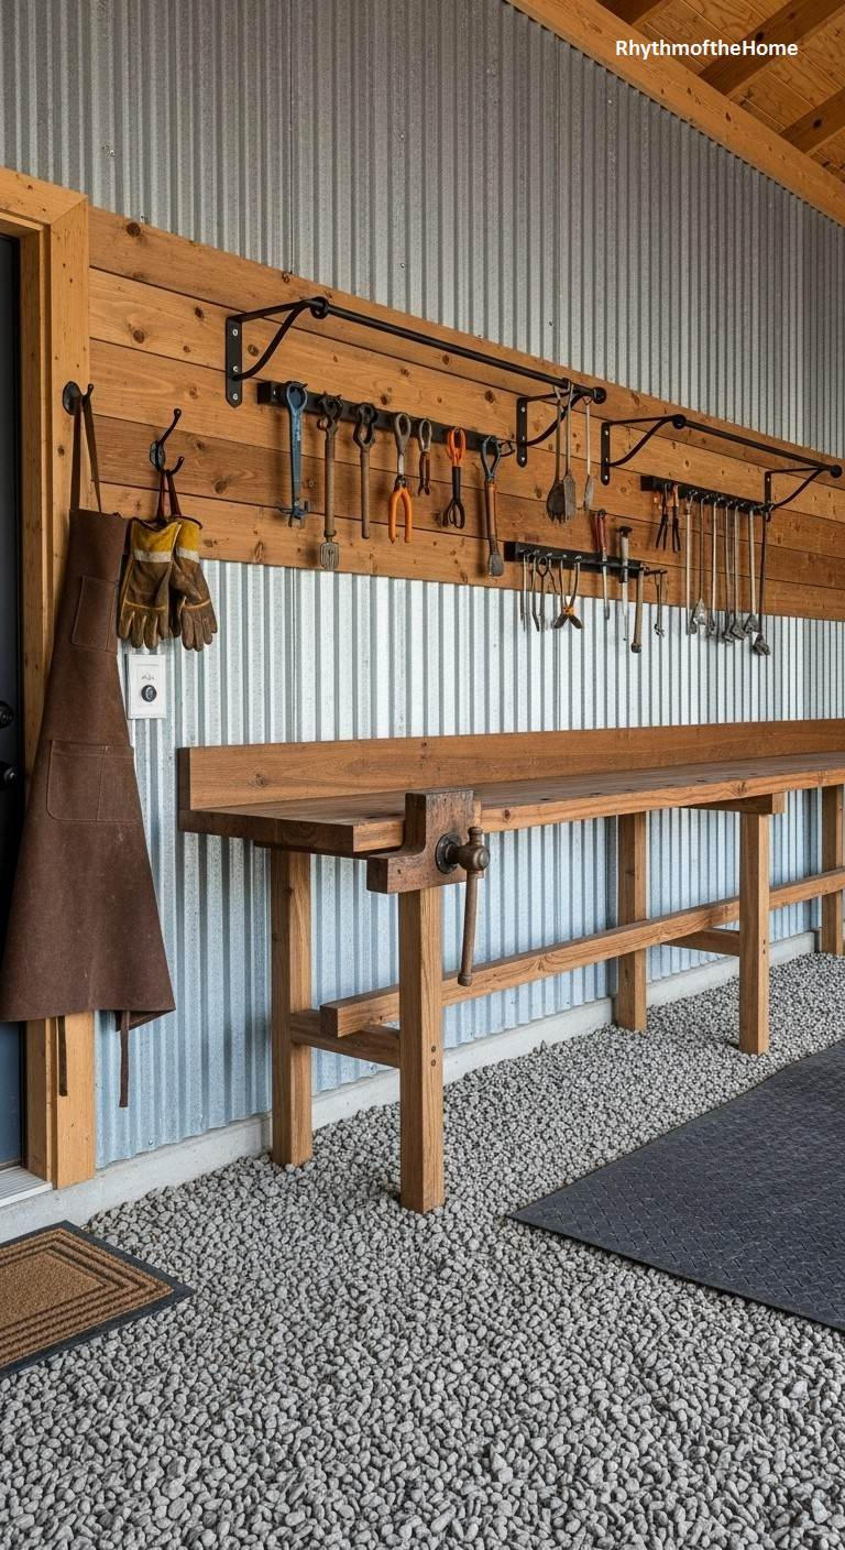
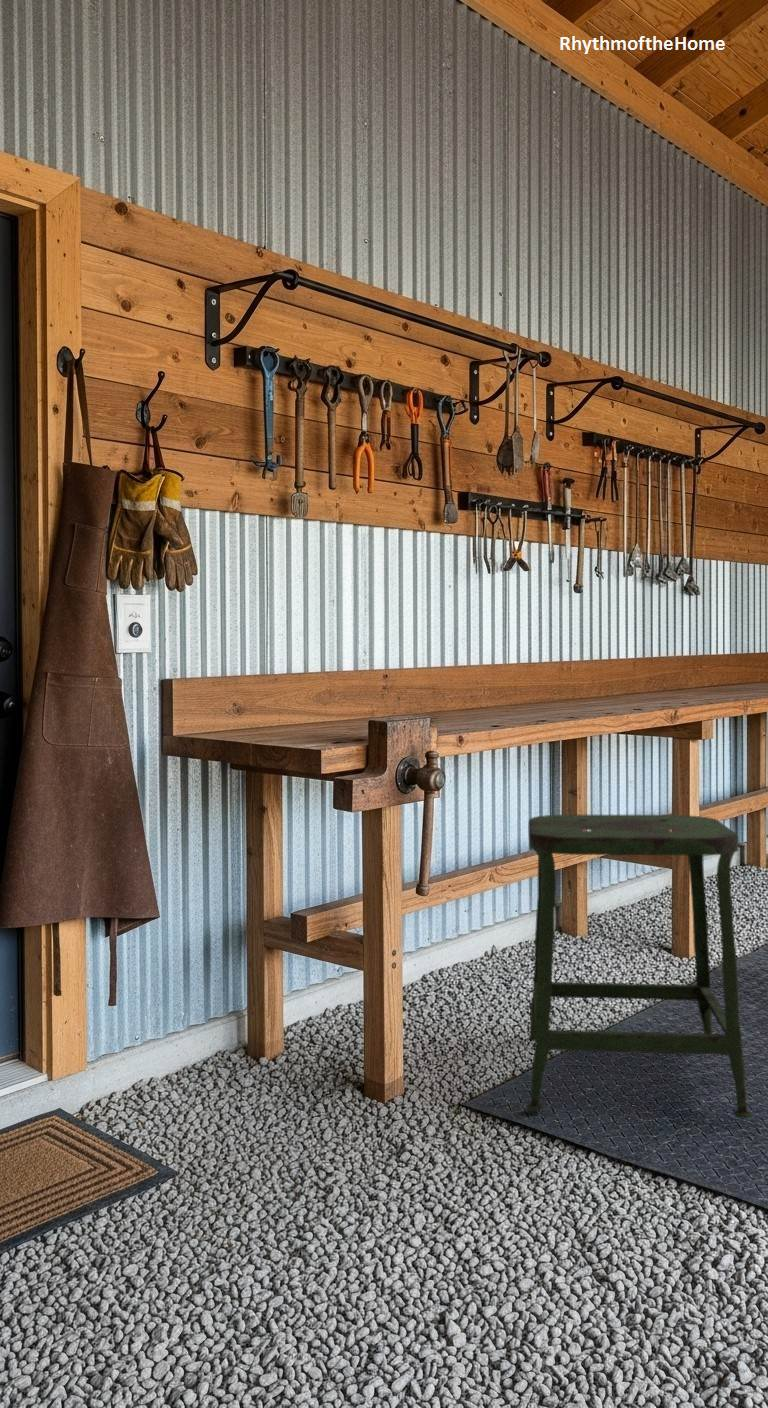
+ stool [526,814,753,1119]
